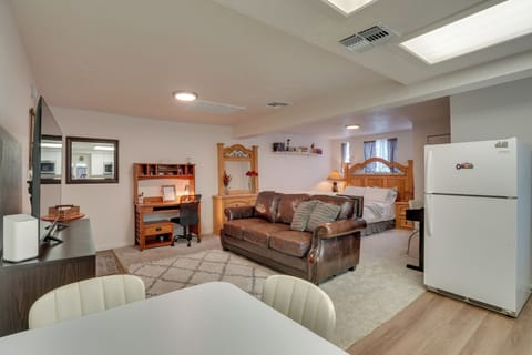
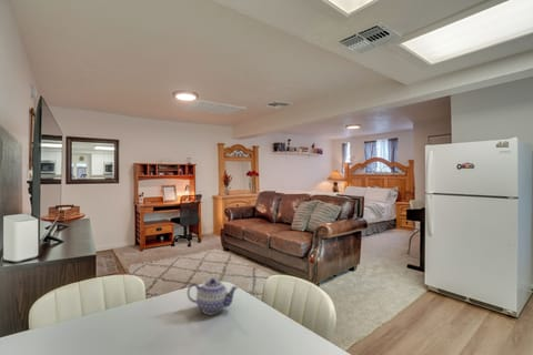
+ teapot [187,277,240,315]
